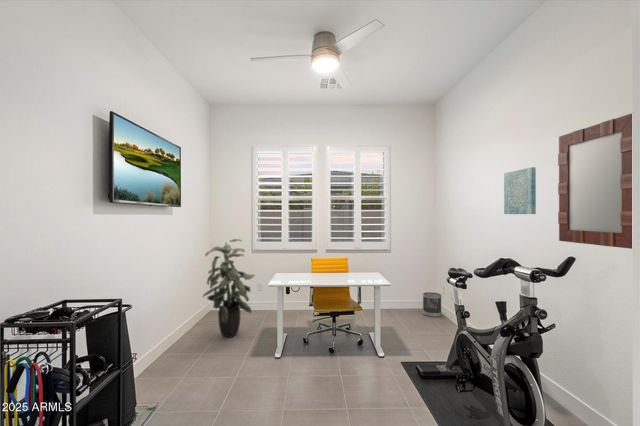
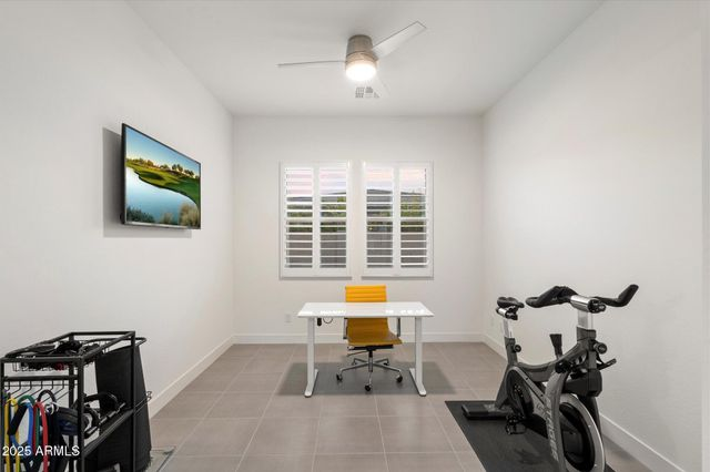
- home mirror [557,112,633,250]
- wall art [503,166,537,215]
- indoor plant [202,238,256,339]
- wastebasket [422,291,443,318]
